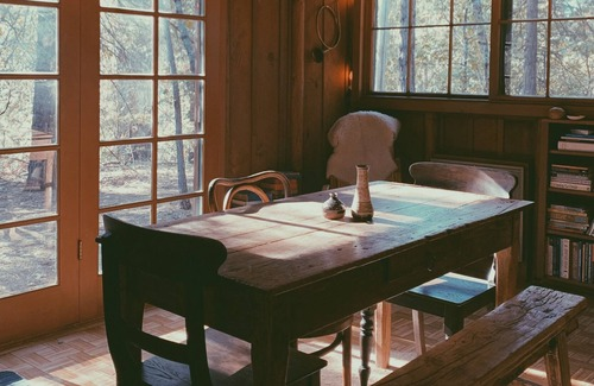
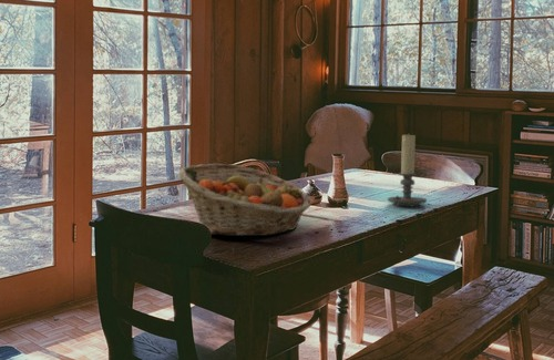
+ candle holder [387,134,428,208]
+ fruit basket [177,163,312,237]
